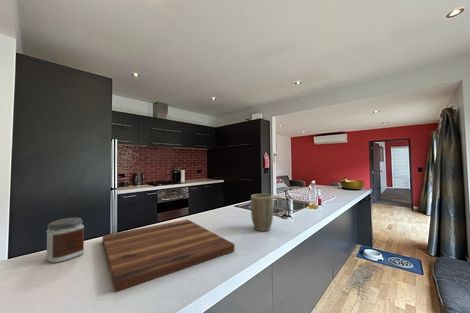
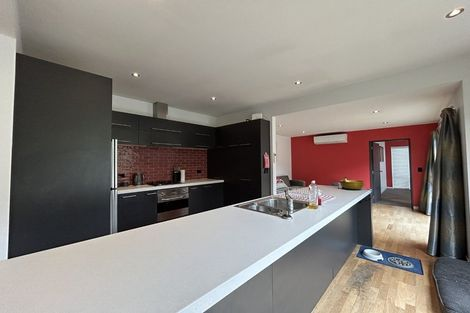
- cutting board [102,218,236,293]
- plant pot [250,193,275,232]
- jar [45,217,85,264]
